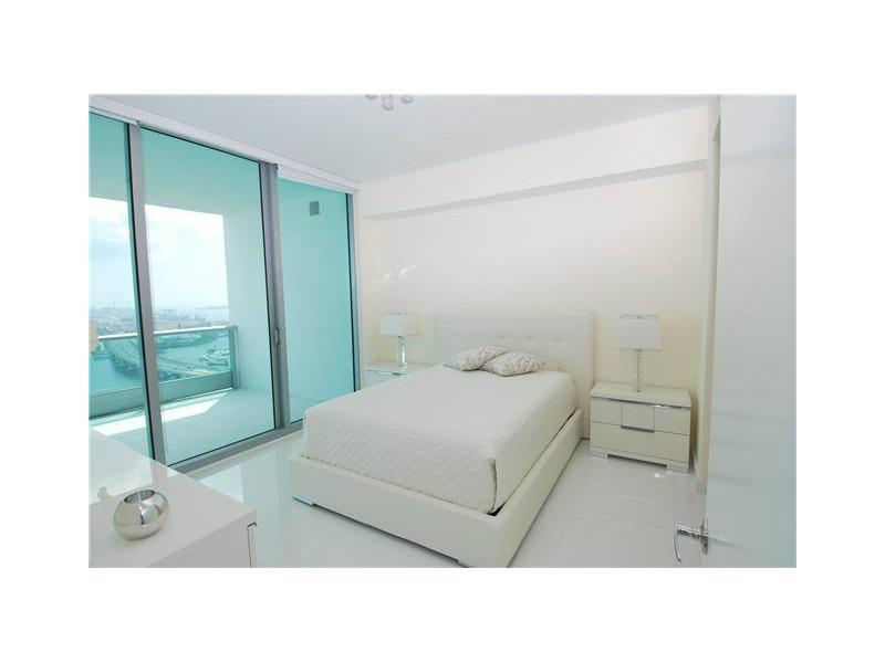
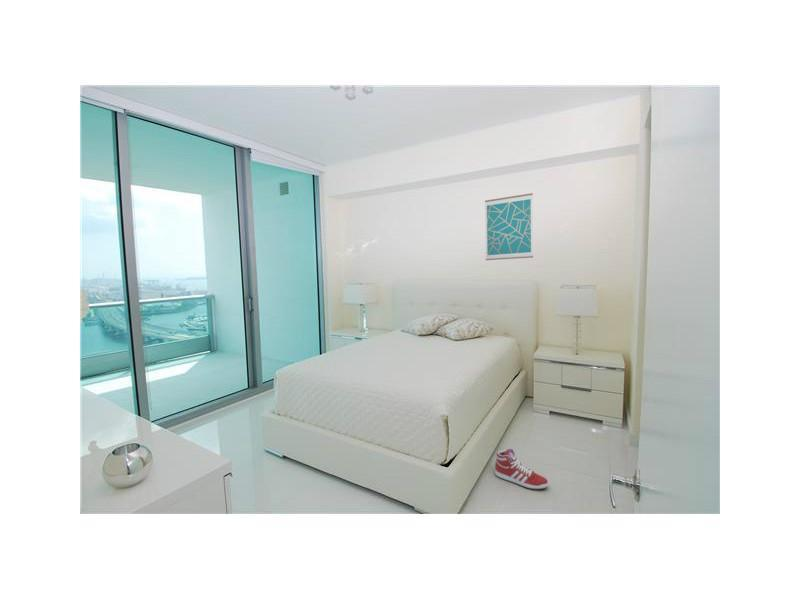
+ sneaker [494,447,549,490]
+ wall art [484,192,534,261]
